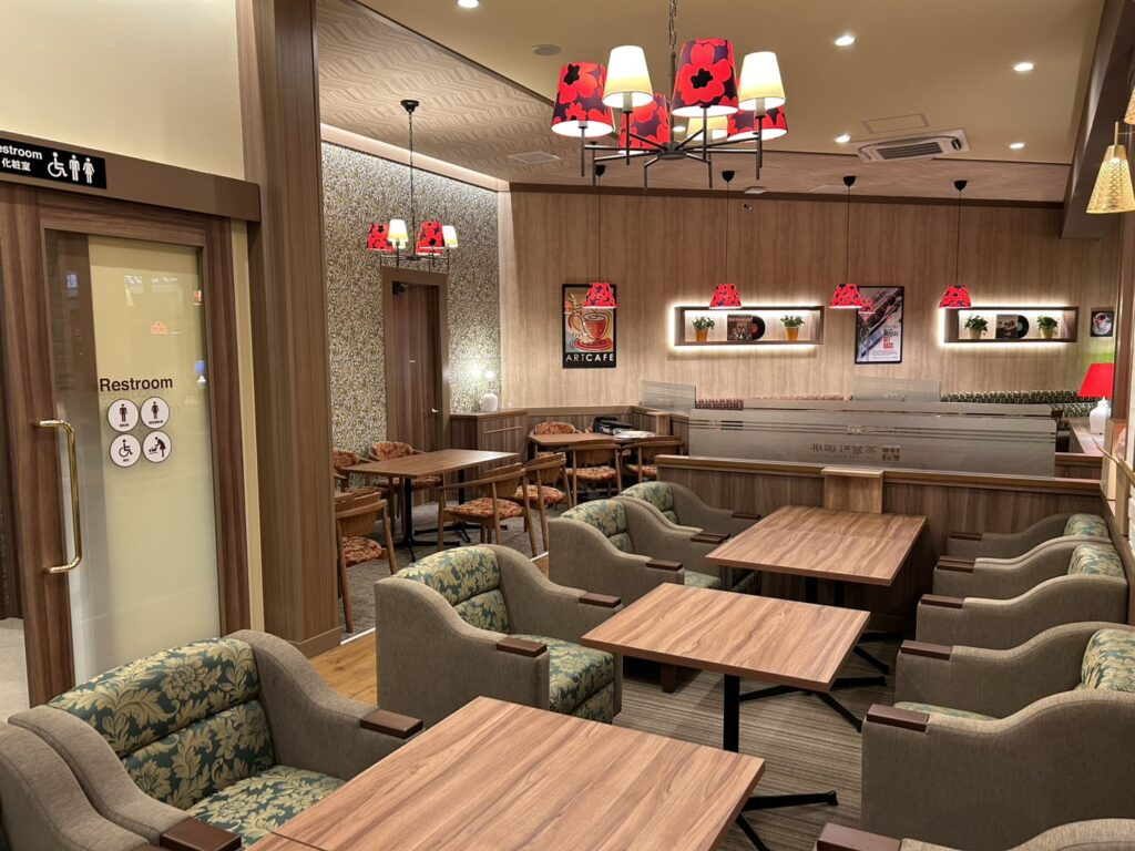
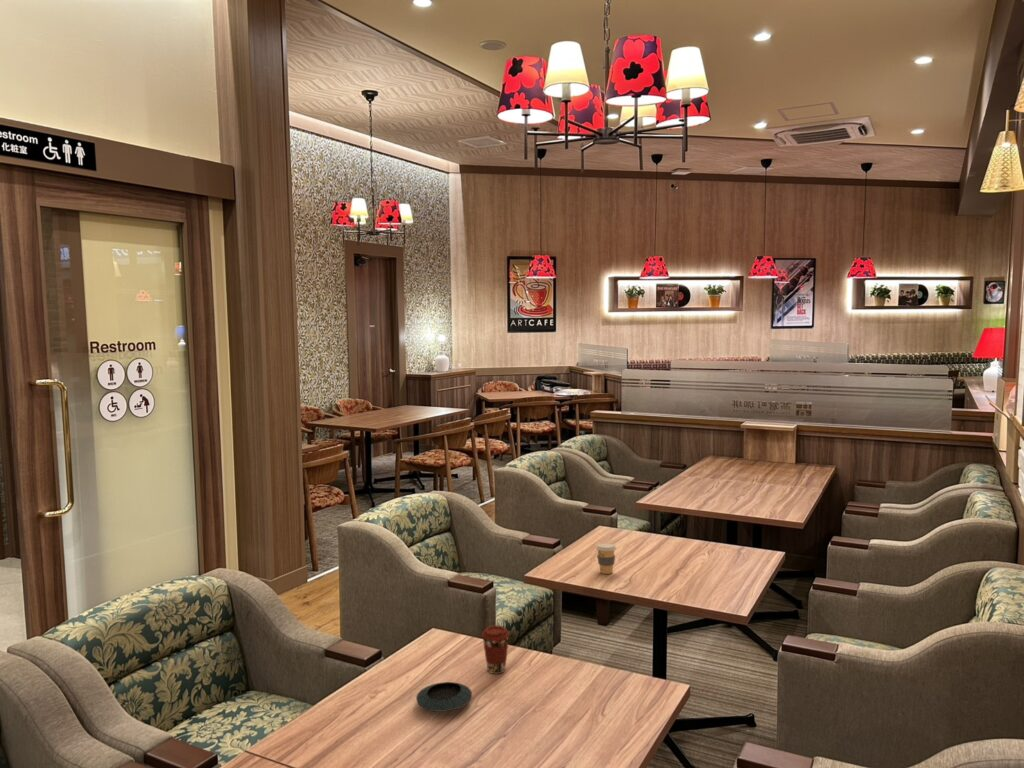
+ coffee cup [595,542,617,575]
+ saucer [415,681,473,713]
+ coffee cup [480,625,511,675]
